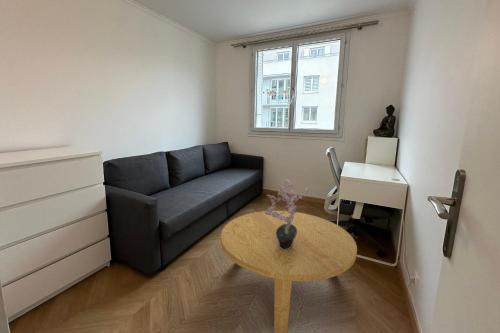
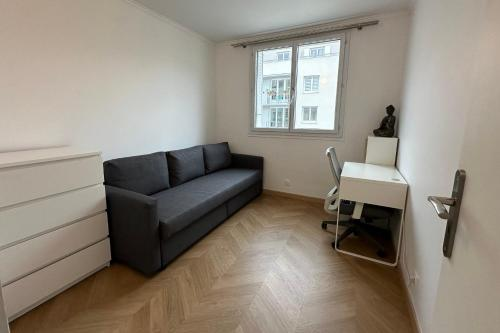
- coffee table [220,210,358,333]
- potted plant [264,181,311,250]
